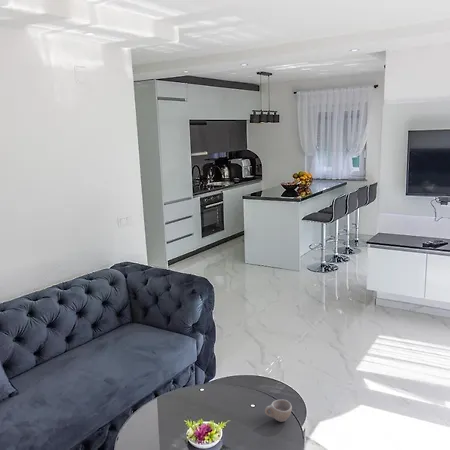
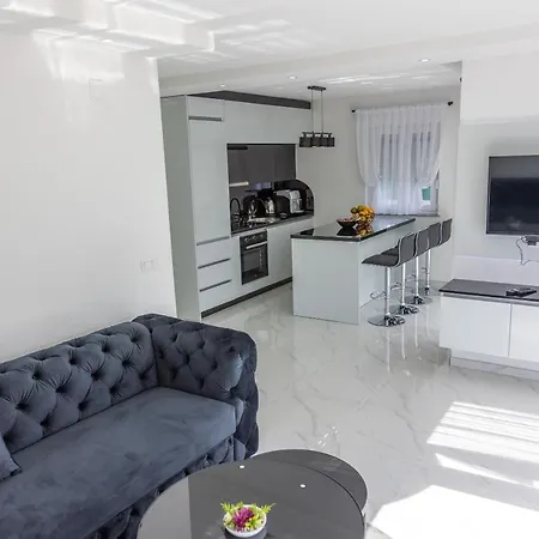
- cup [264,398,293,423]
